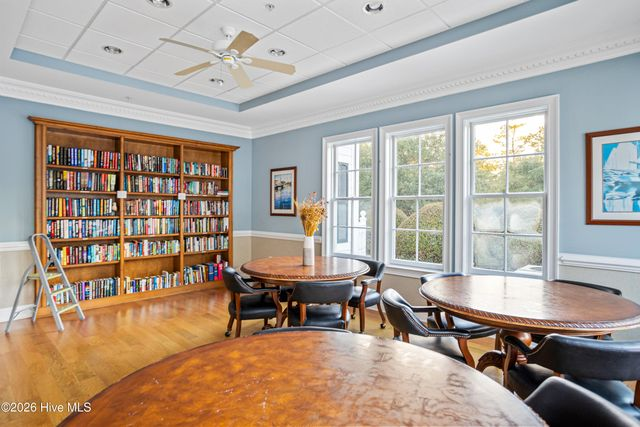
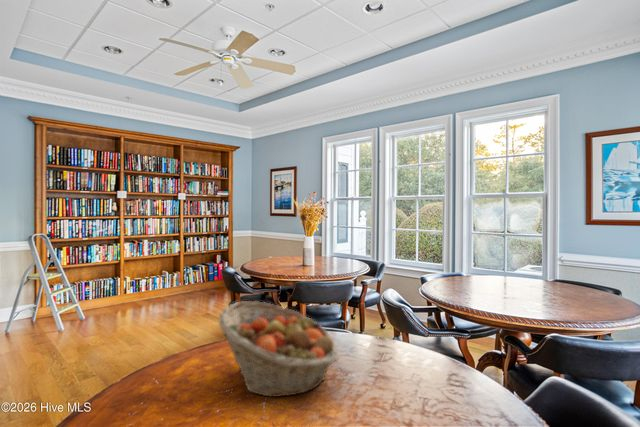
+ fruit basket [217,300,340,398]
